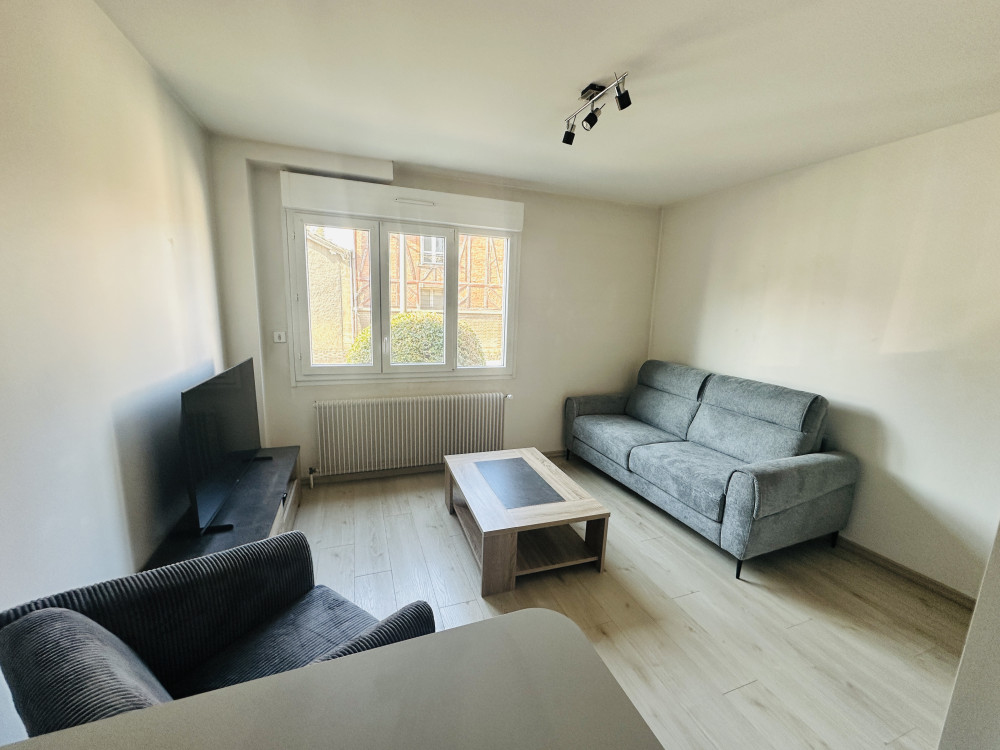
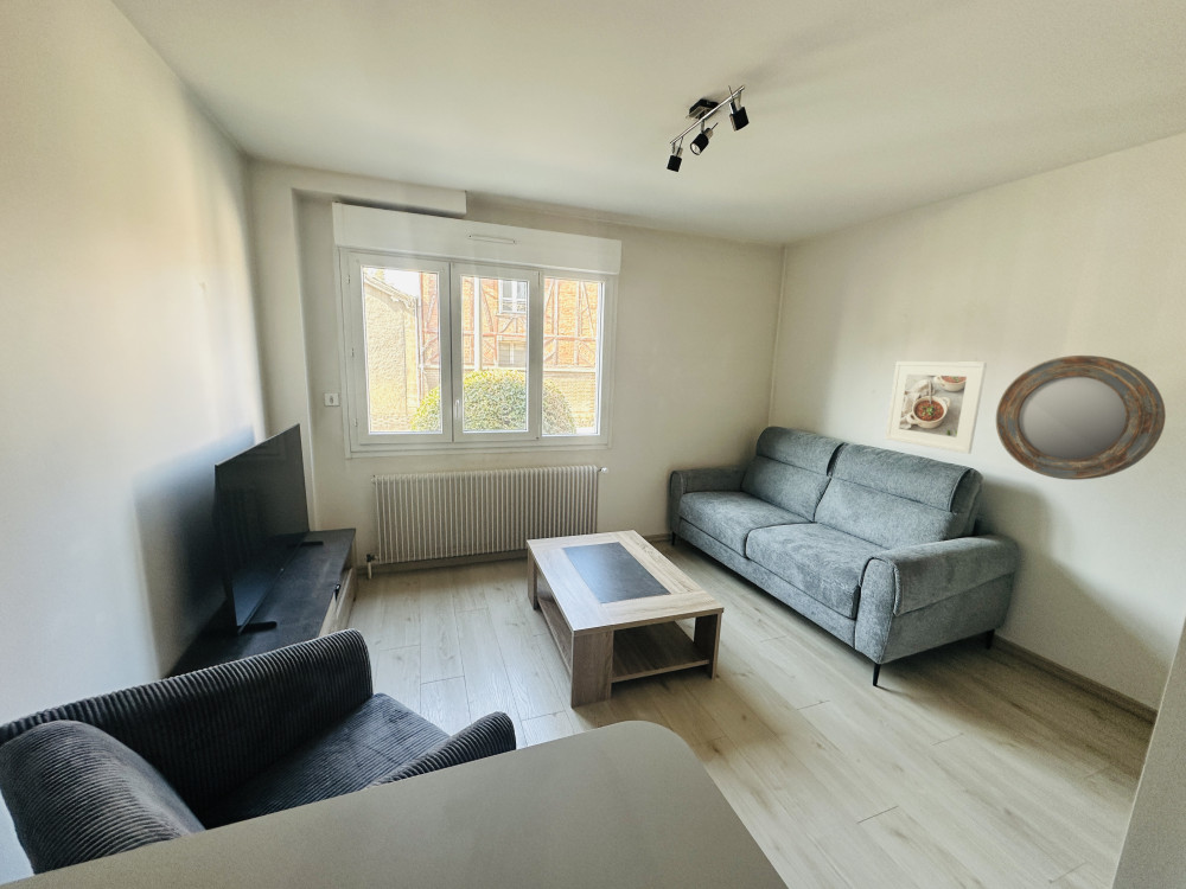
+ home mirror [995,354,1167,481]
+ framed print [885,360,988,455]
